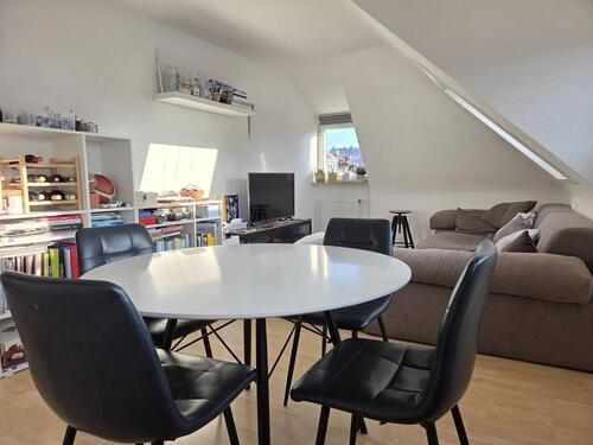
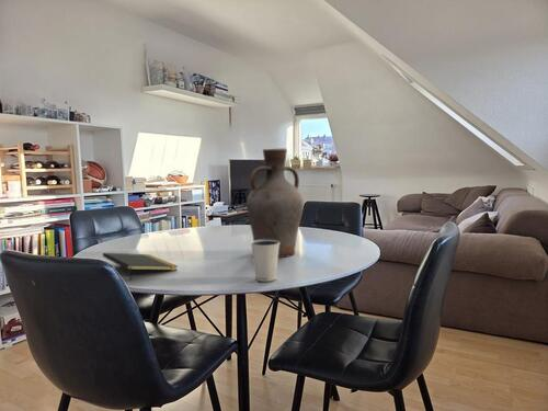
+ notepad [102,252,179,282]
+ vase [246,147,305,259]
+ dixie cup [250,240,279,283]
